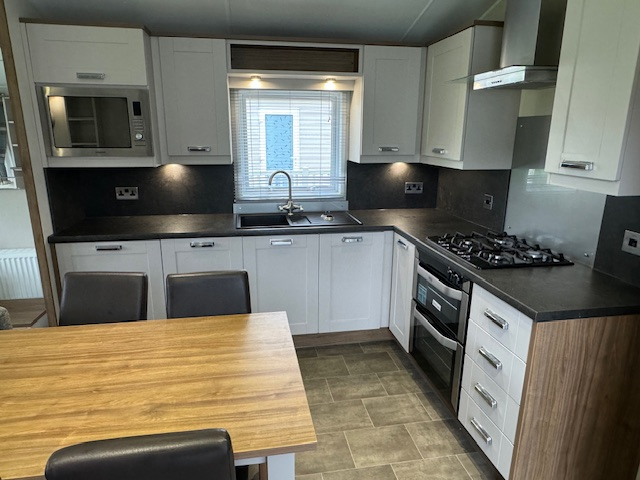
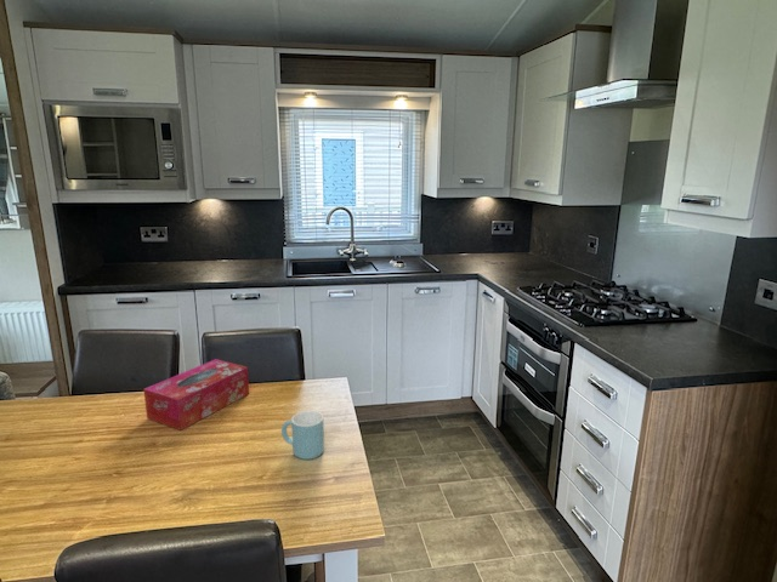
+ tissue box [142,358,250,432]
+ mug [280,410,325,461]
